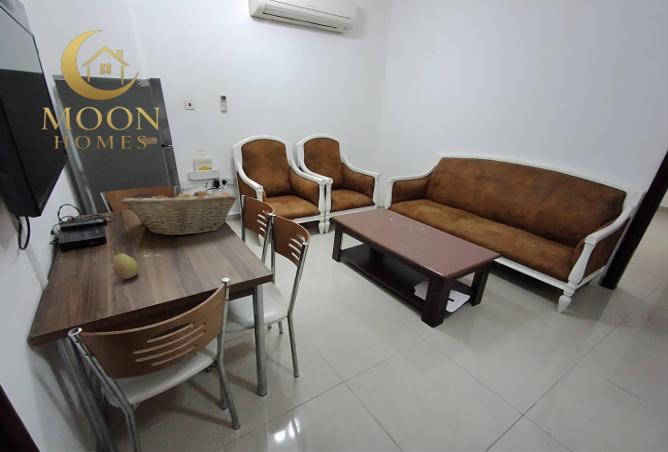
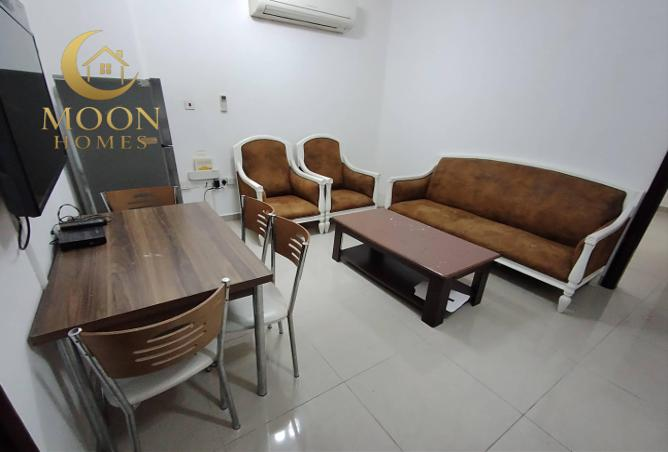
- fruit [112,246,139,280]
- fruit basket [120,187,238,237]
